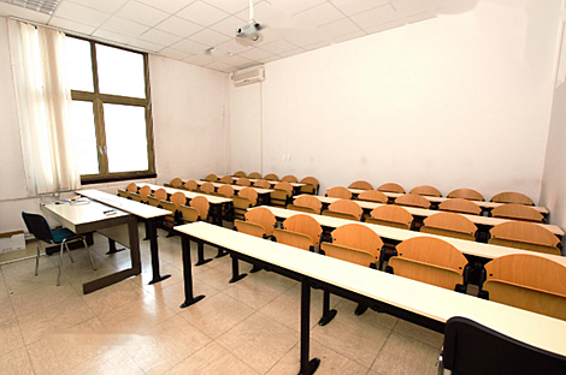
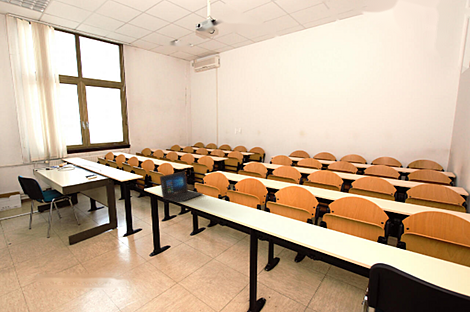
+ laptop [159,170,204,203]
